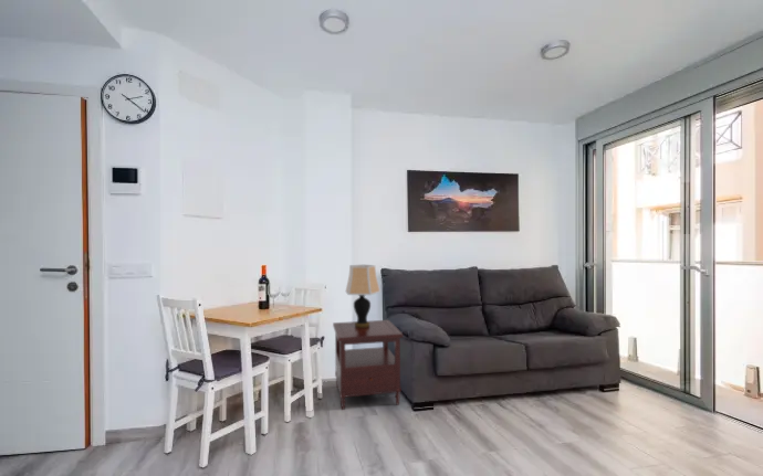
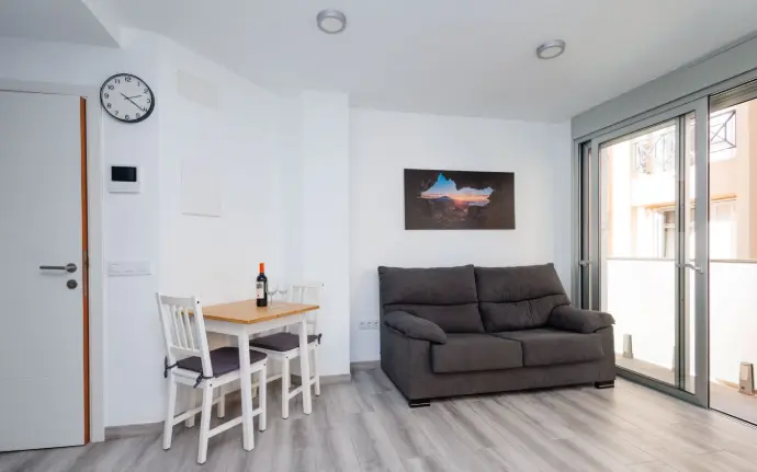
- table lamp [345,264,382,328]
- side table [332,319,404,411]
